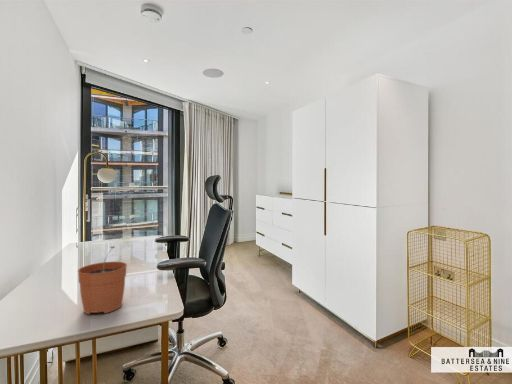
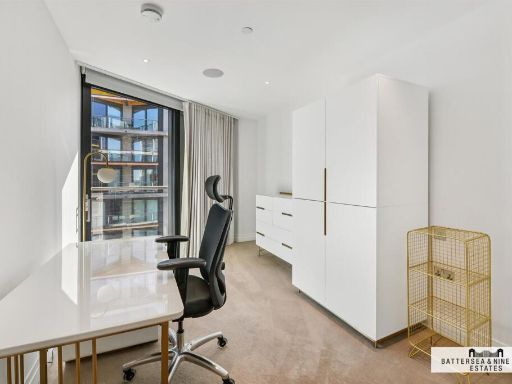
- plant pot [77,245,128,315]
